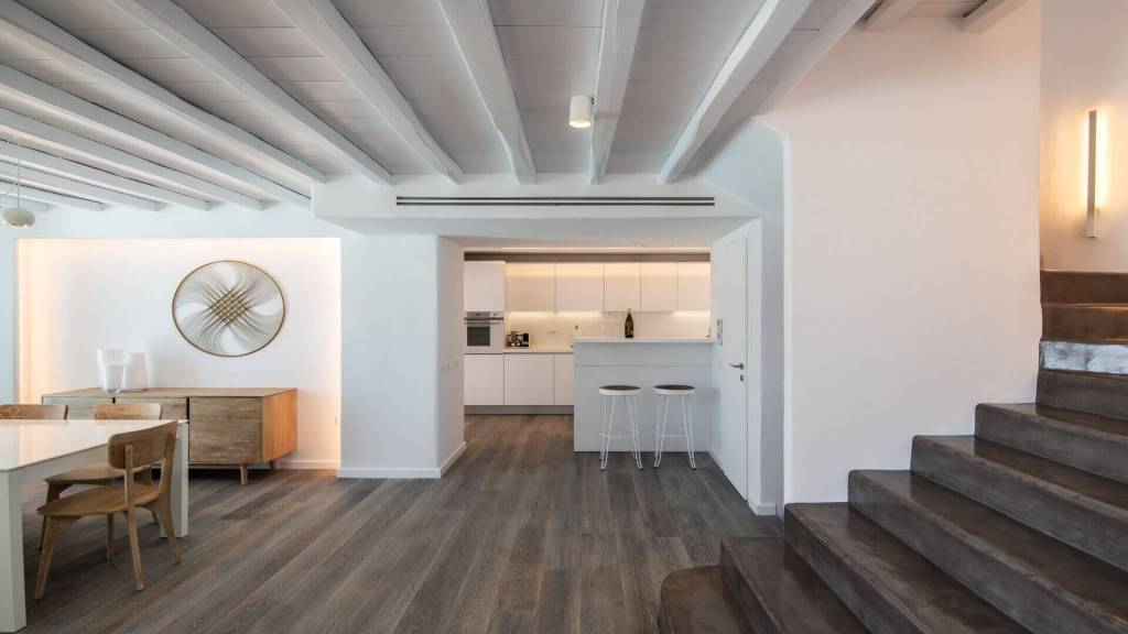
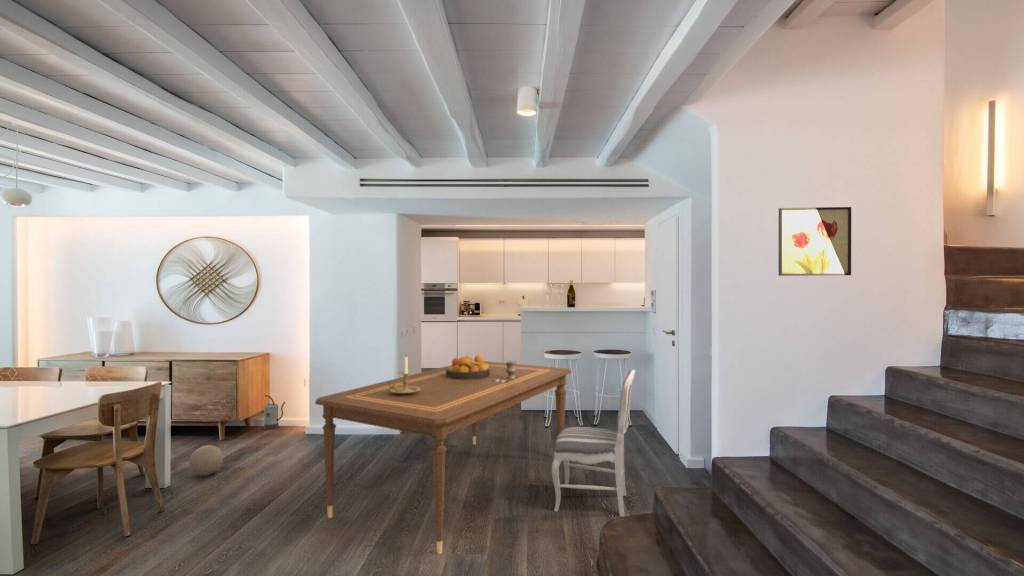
+ wall art [778,206,852,277]
+ fruit bowl [446,354,490,379]
+ dining chair [551,368,636,517]
+ candle holder [387,355,421,395]
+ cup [493,360,517,383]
+ dining table [314,359,573,555]
+ watering can [261,394,286,430]
+ ball [188,444,224,479]
